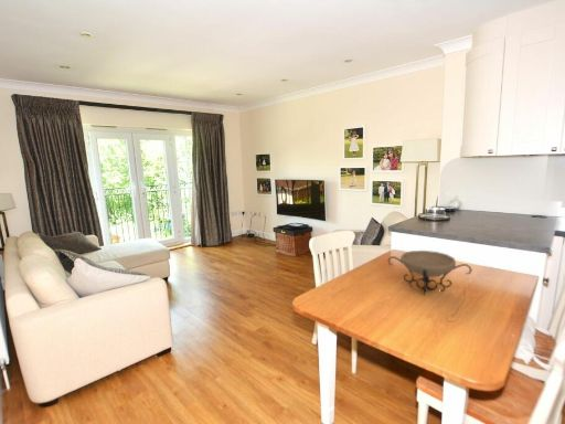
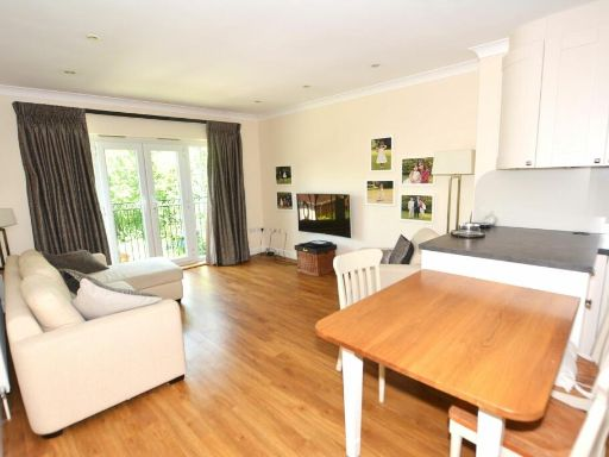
- decorative bowl [387,250,473,296]
